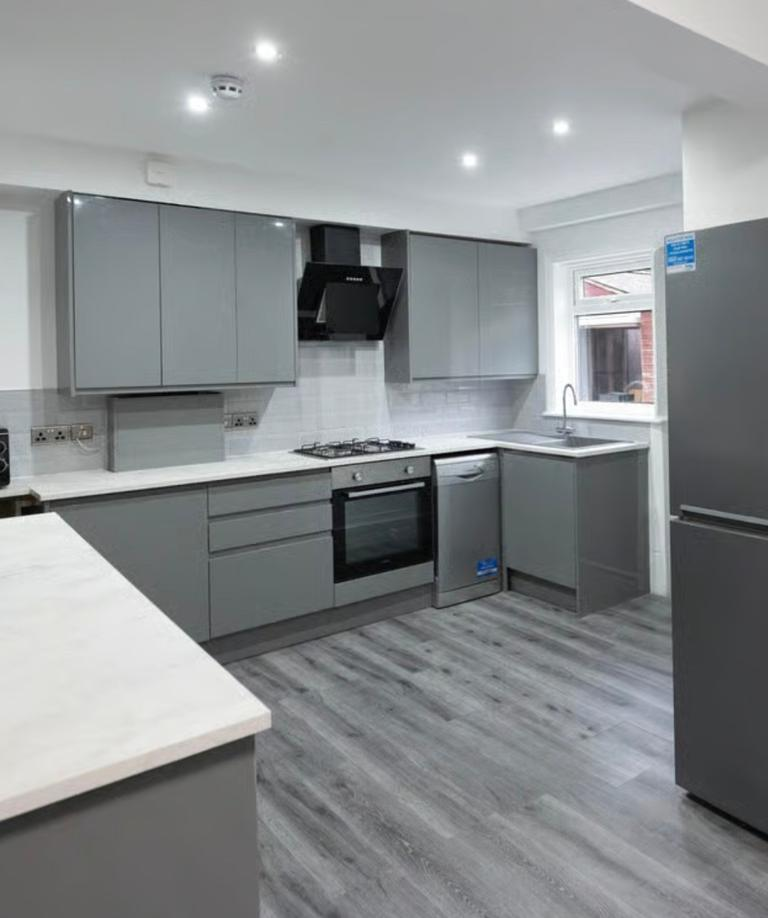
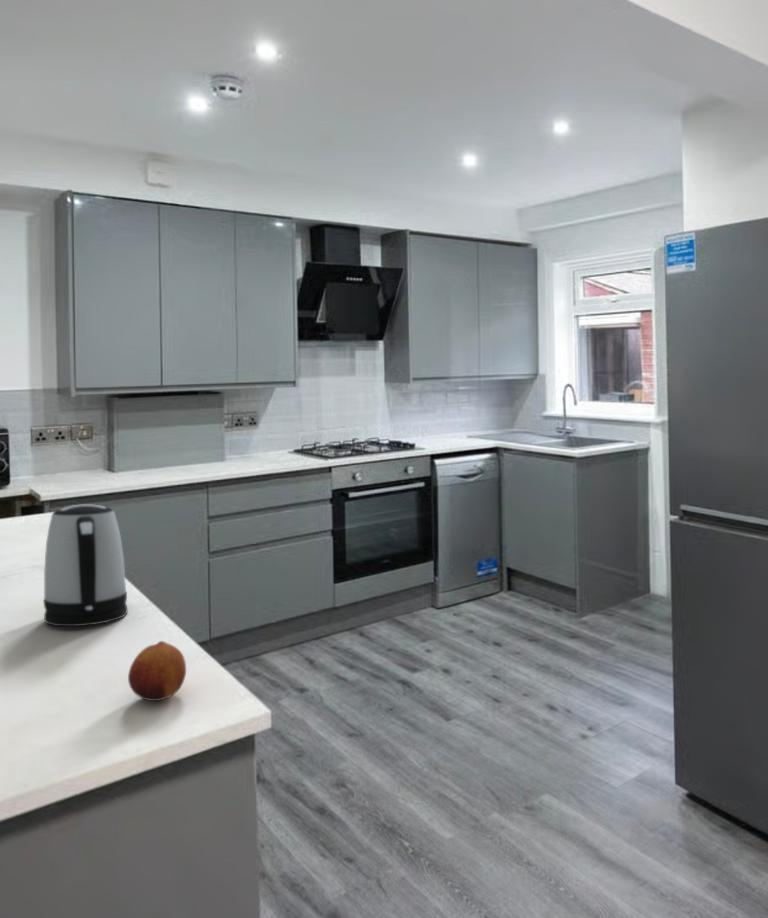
+ kettle [43,503,128,627]
+ fruit [127,640,187,702]
